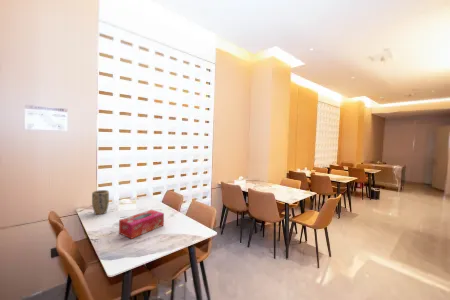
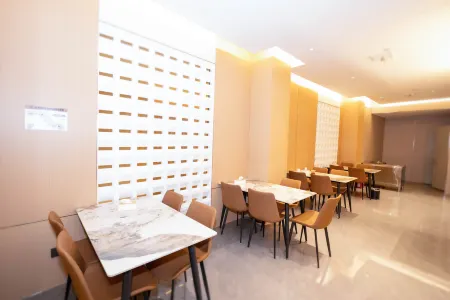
- plant pot [91,189,110,215]
- tissue box [118,209,165,240]
